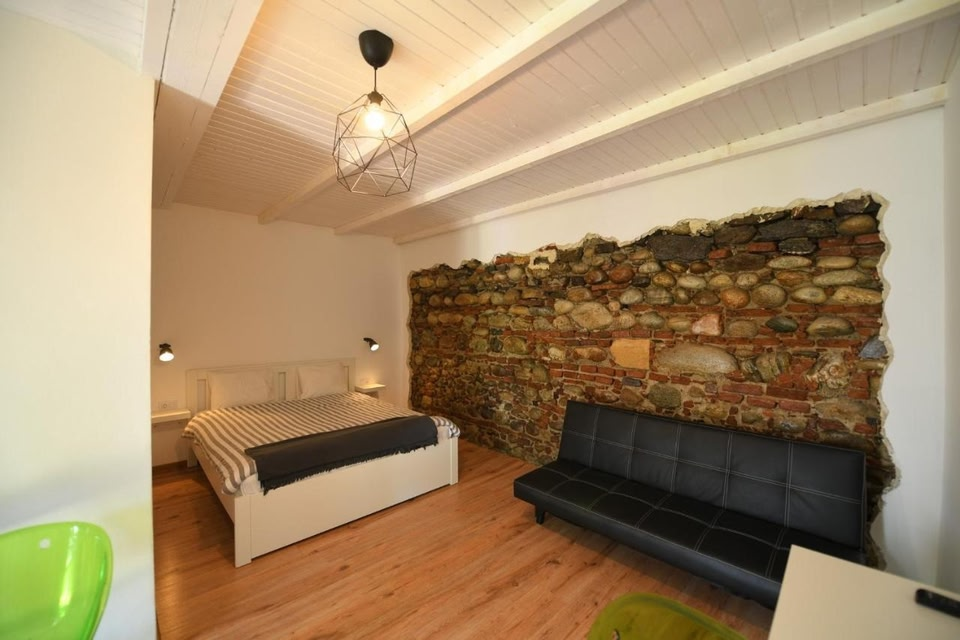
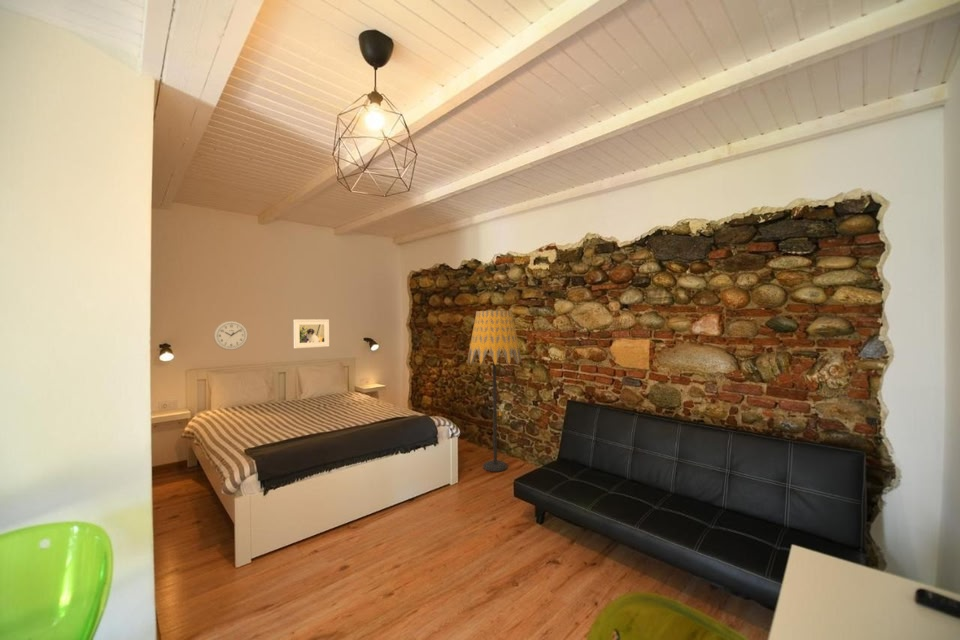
+ wall clock [212,320,249,351]
+ floor lamp [466,310,523,473]
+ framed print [293,318,330,349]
